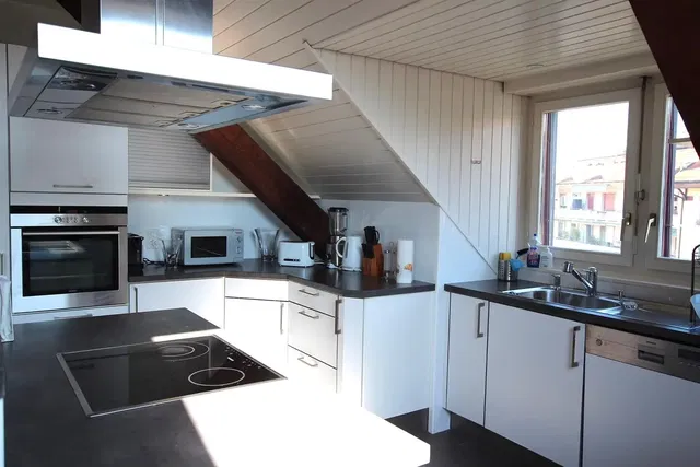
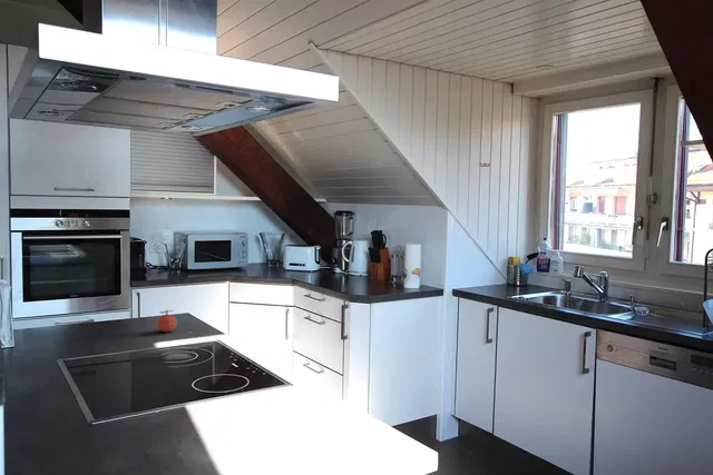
+ apple [156,309,177,333]
